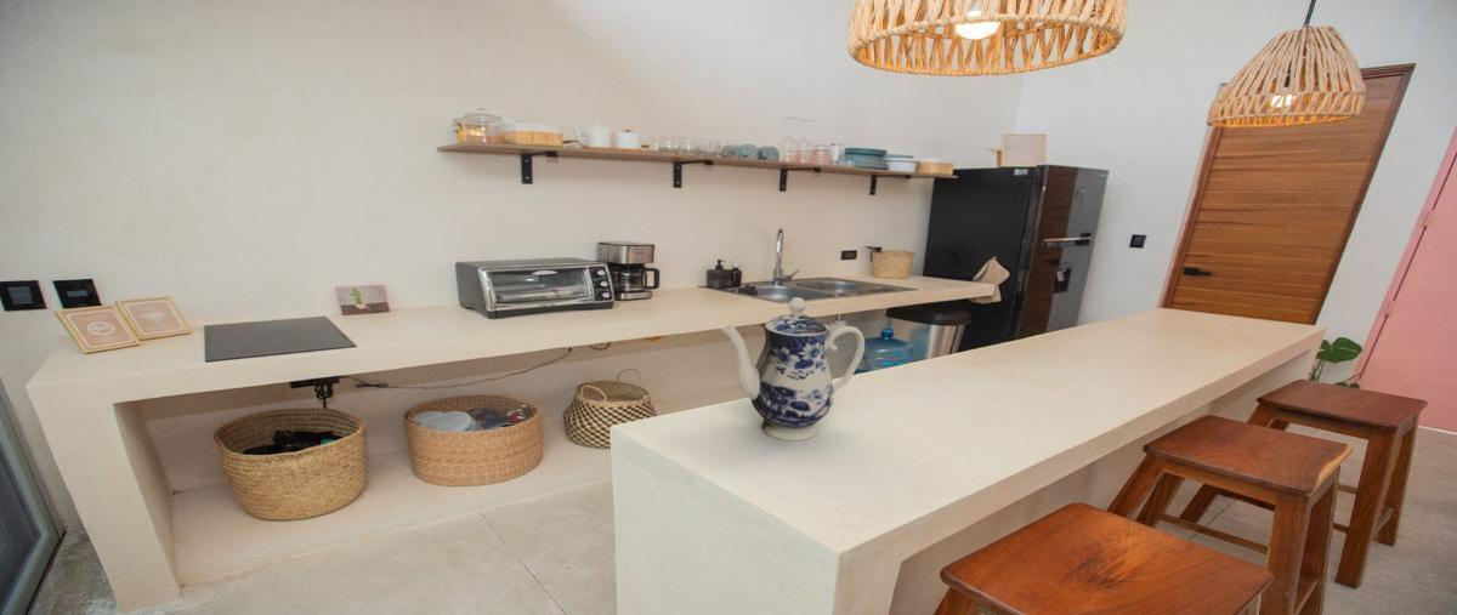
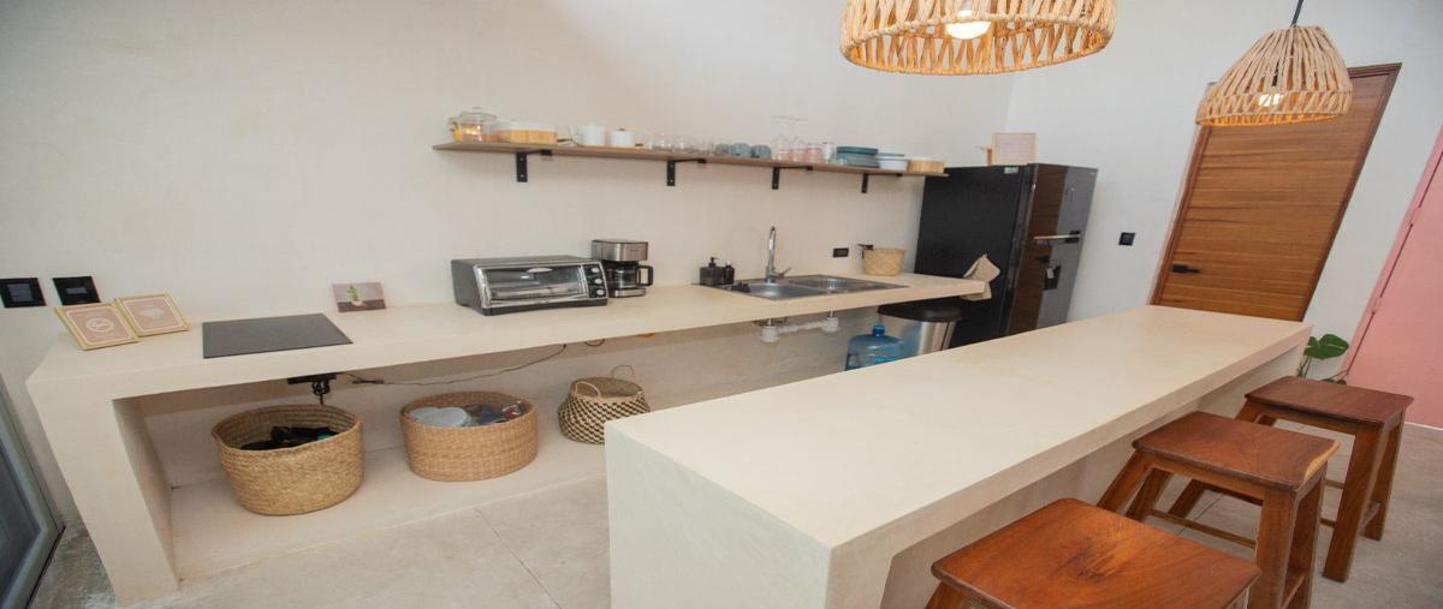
- teapot [720,296,866,442]
